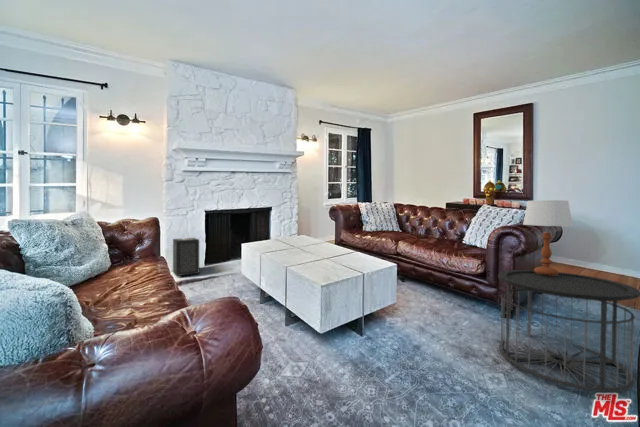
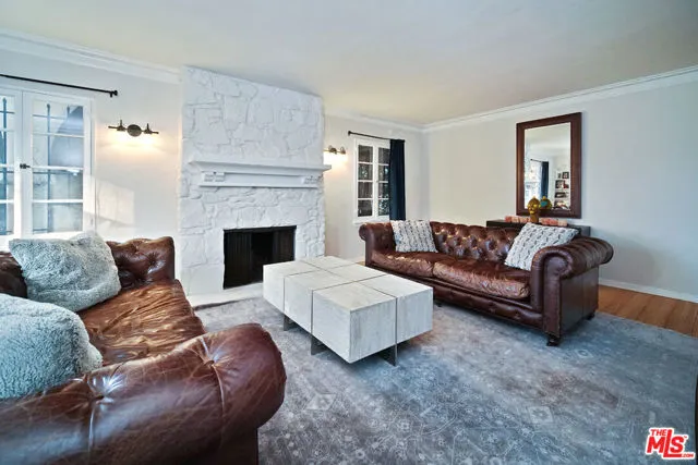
- side table [497,269,640,393]
- table lamp [522,199,574,276]
- speaker [172,237,200,277]
